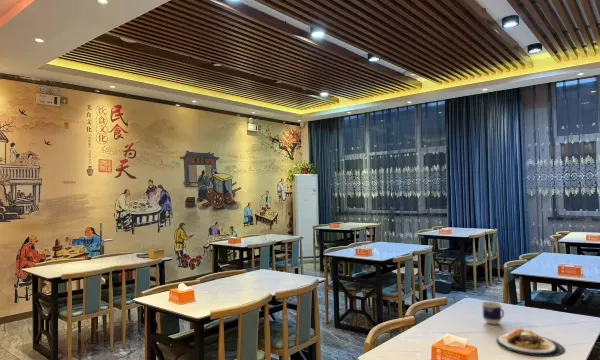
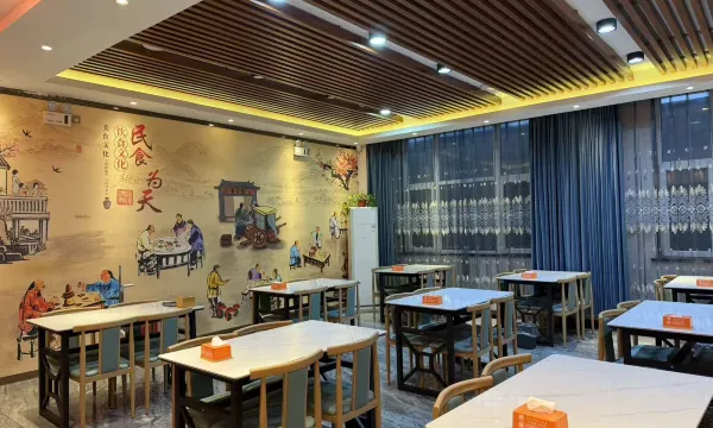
- plate [496,327,566,358]
- cup [481,301,505,325]
